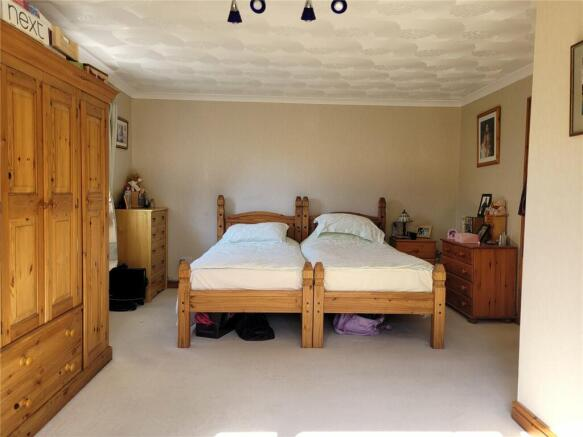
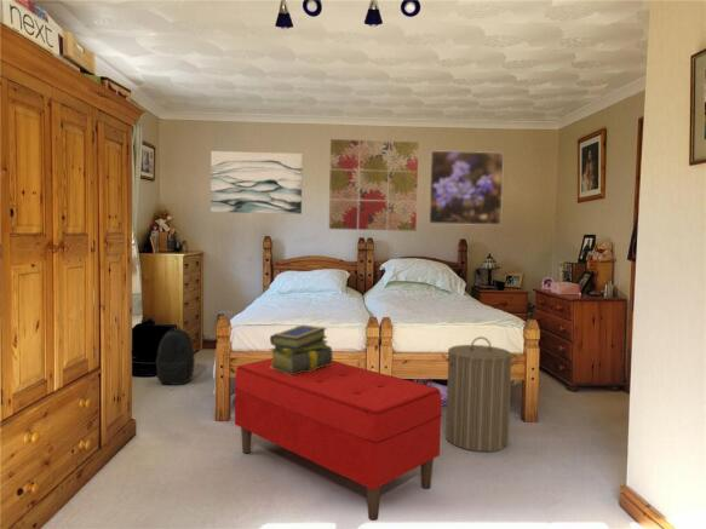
+ laundry hamper [440,335,520,453]
+ wall art [328,138,420,232]
+ wall art [209,150,304,215]
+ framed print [427,149,505,226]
+ stack of books [269,324,334,375]
+ bench [234,357,443,522]
+ backpack [155,324,196,386]
